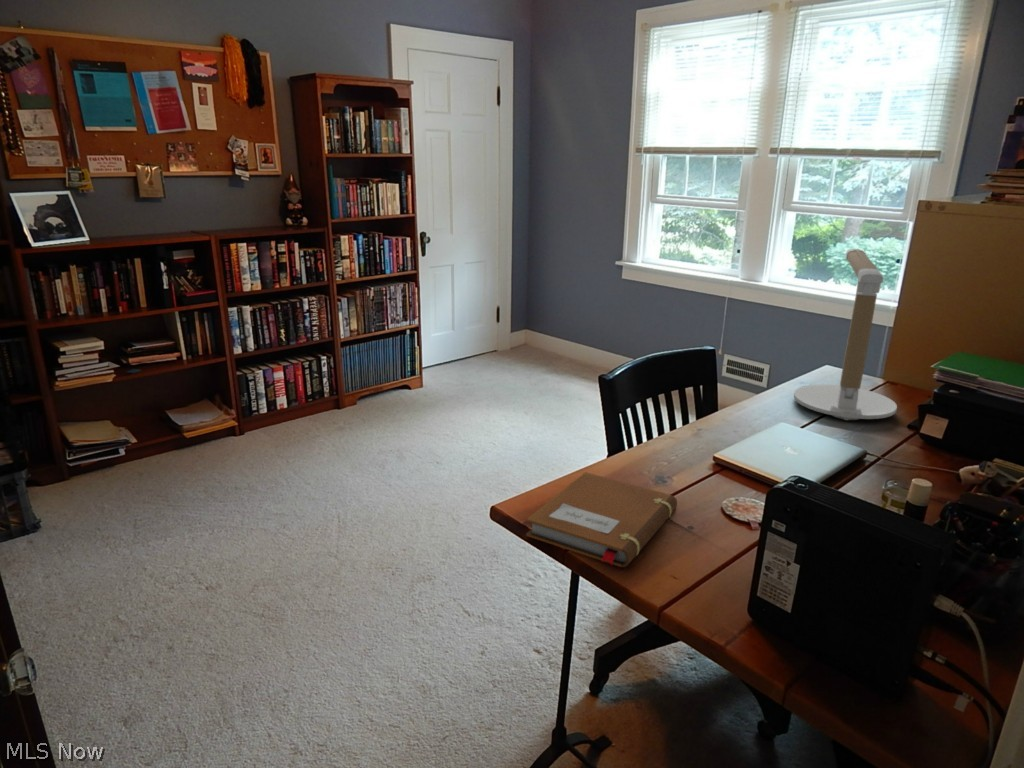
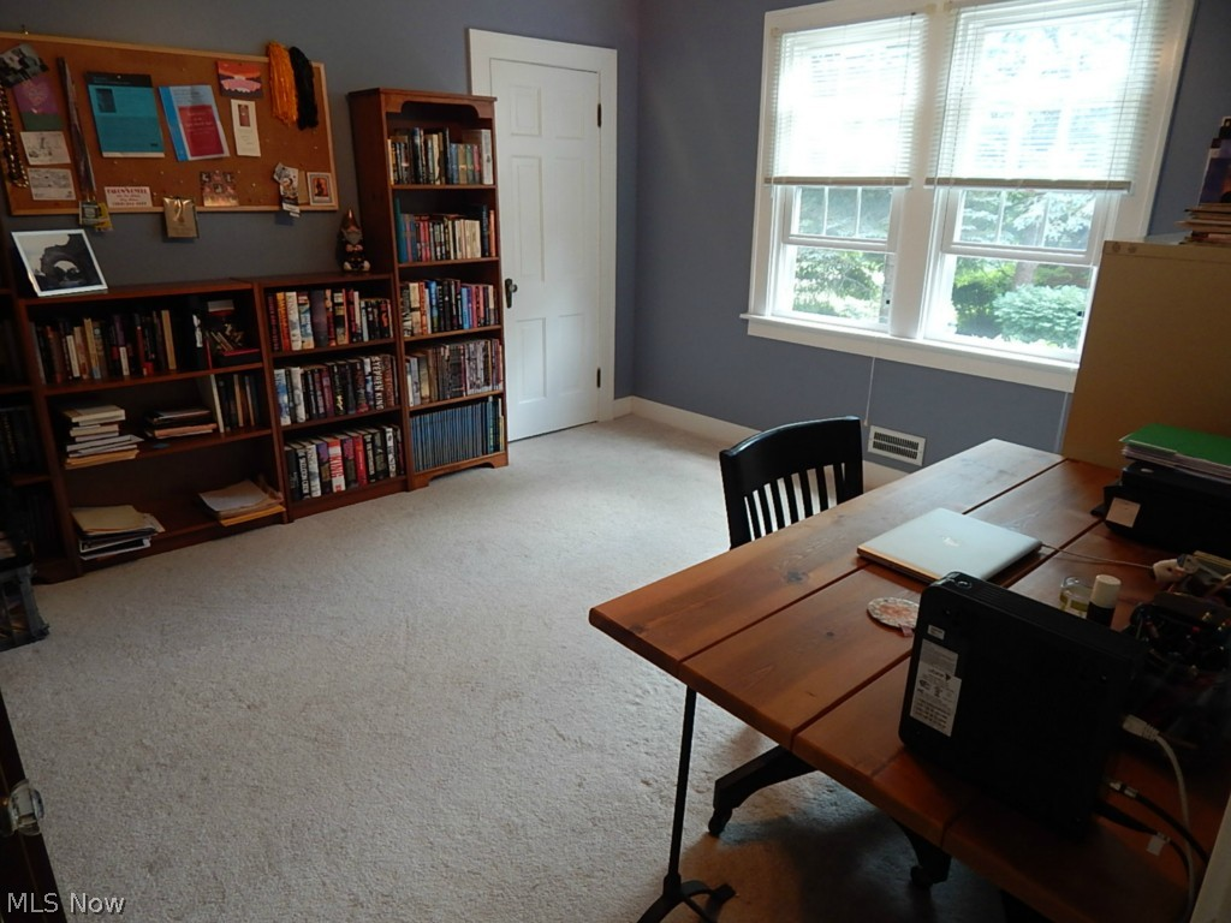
- notebook [525,471,678,568]
- desk lamp [793,248,898,421]
